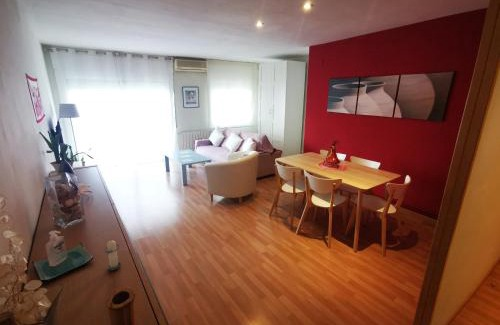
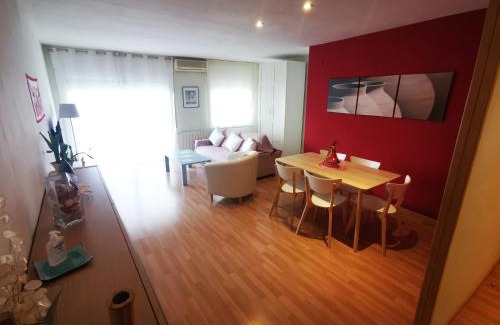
- candle [103,238,122,271]
